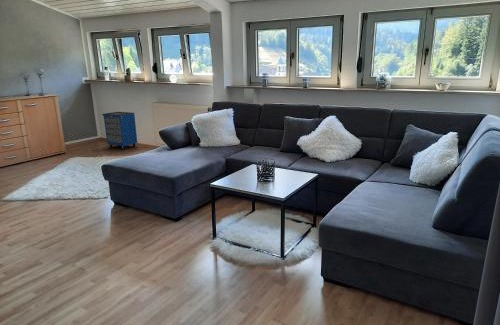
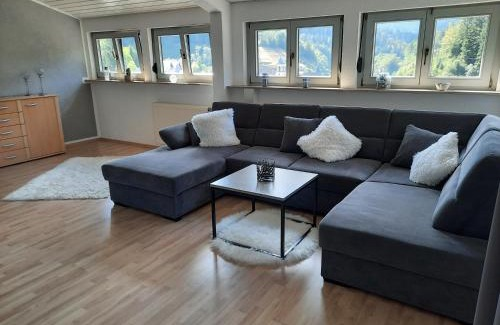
- cabinet [101,111,138,151]
